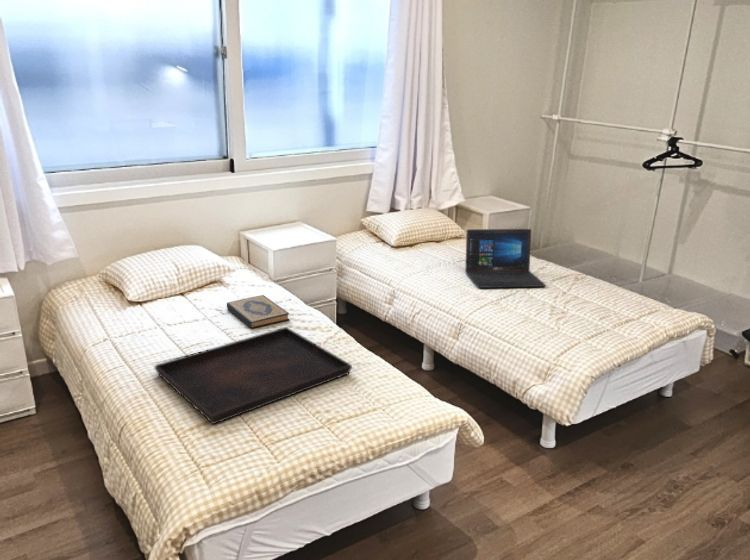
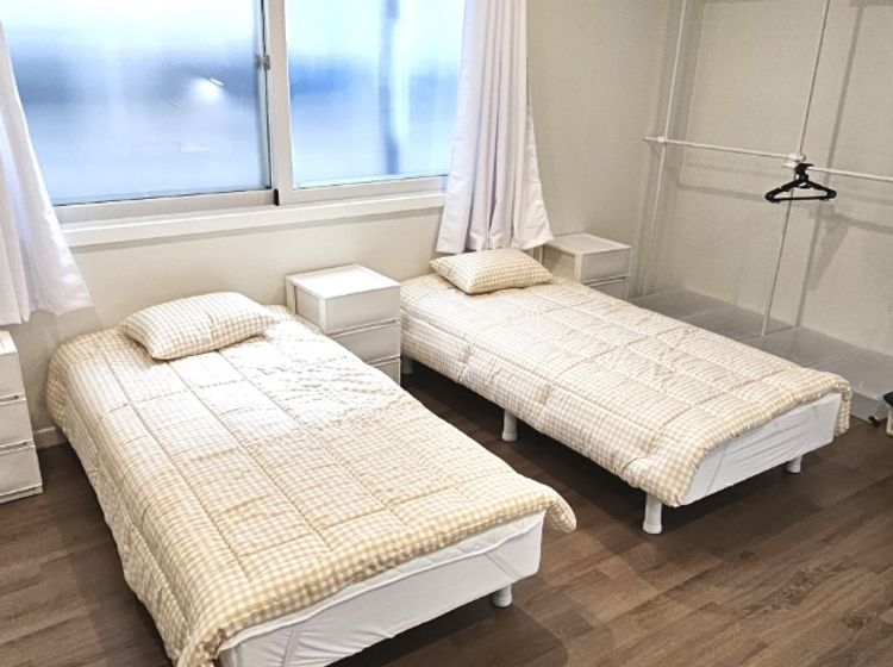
- hardback book [226,294,290,329]
- laptop [464,228,547,289]
- serving tray [154,326,353,425]
